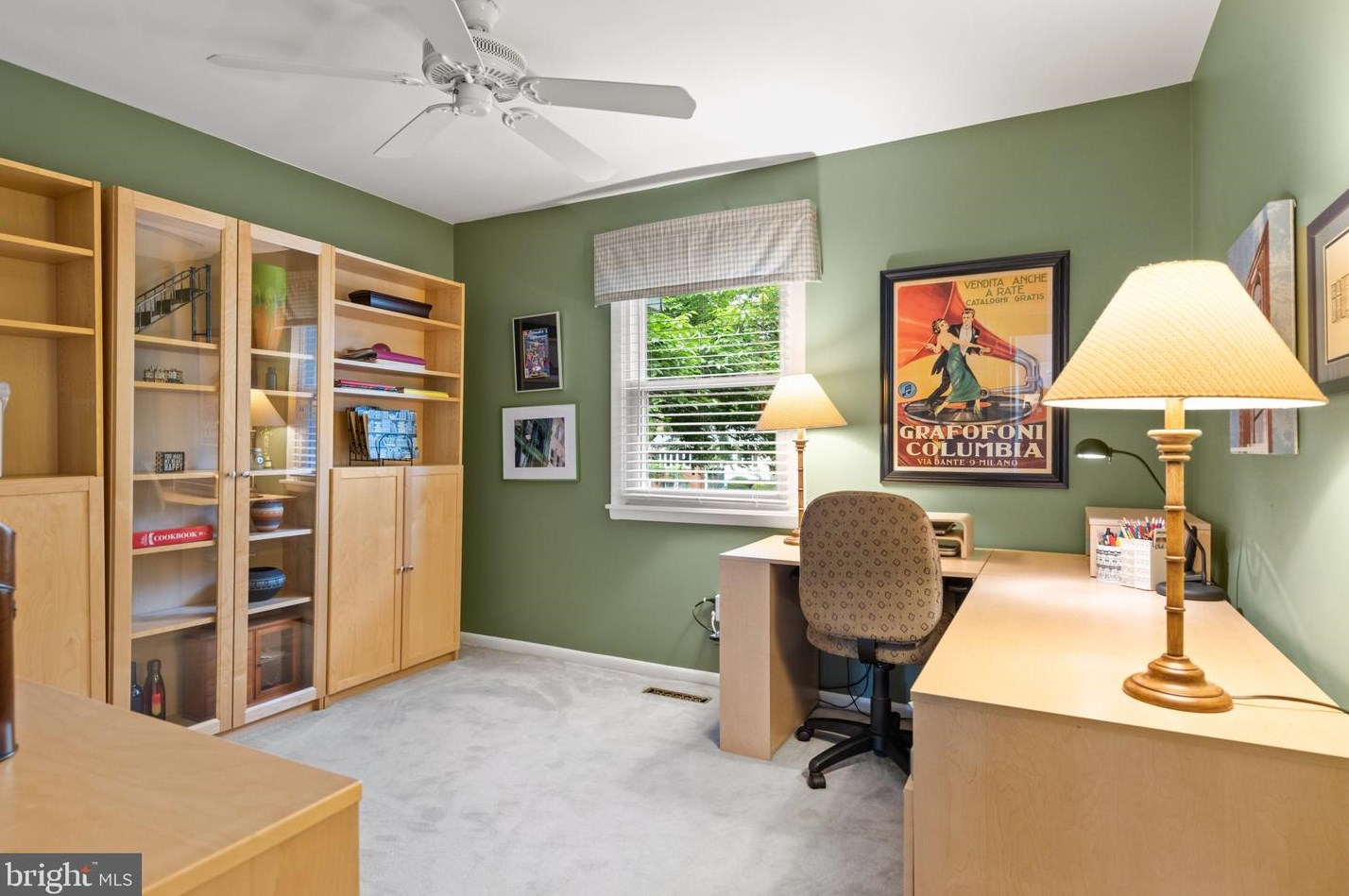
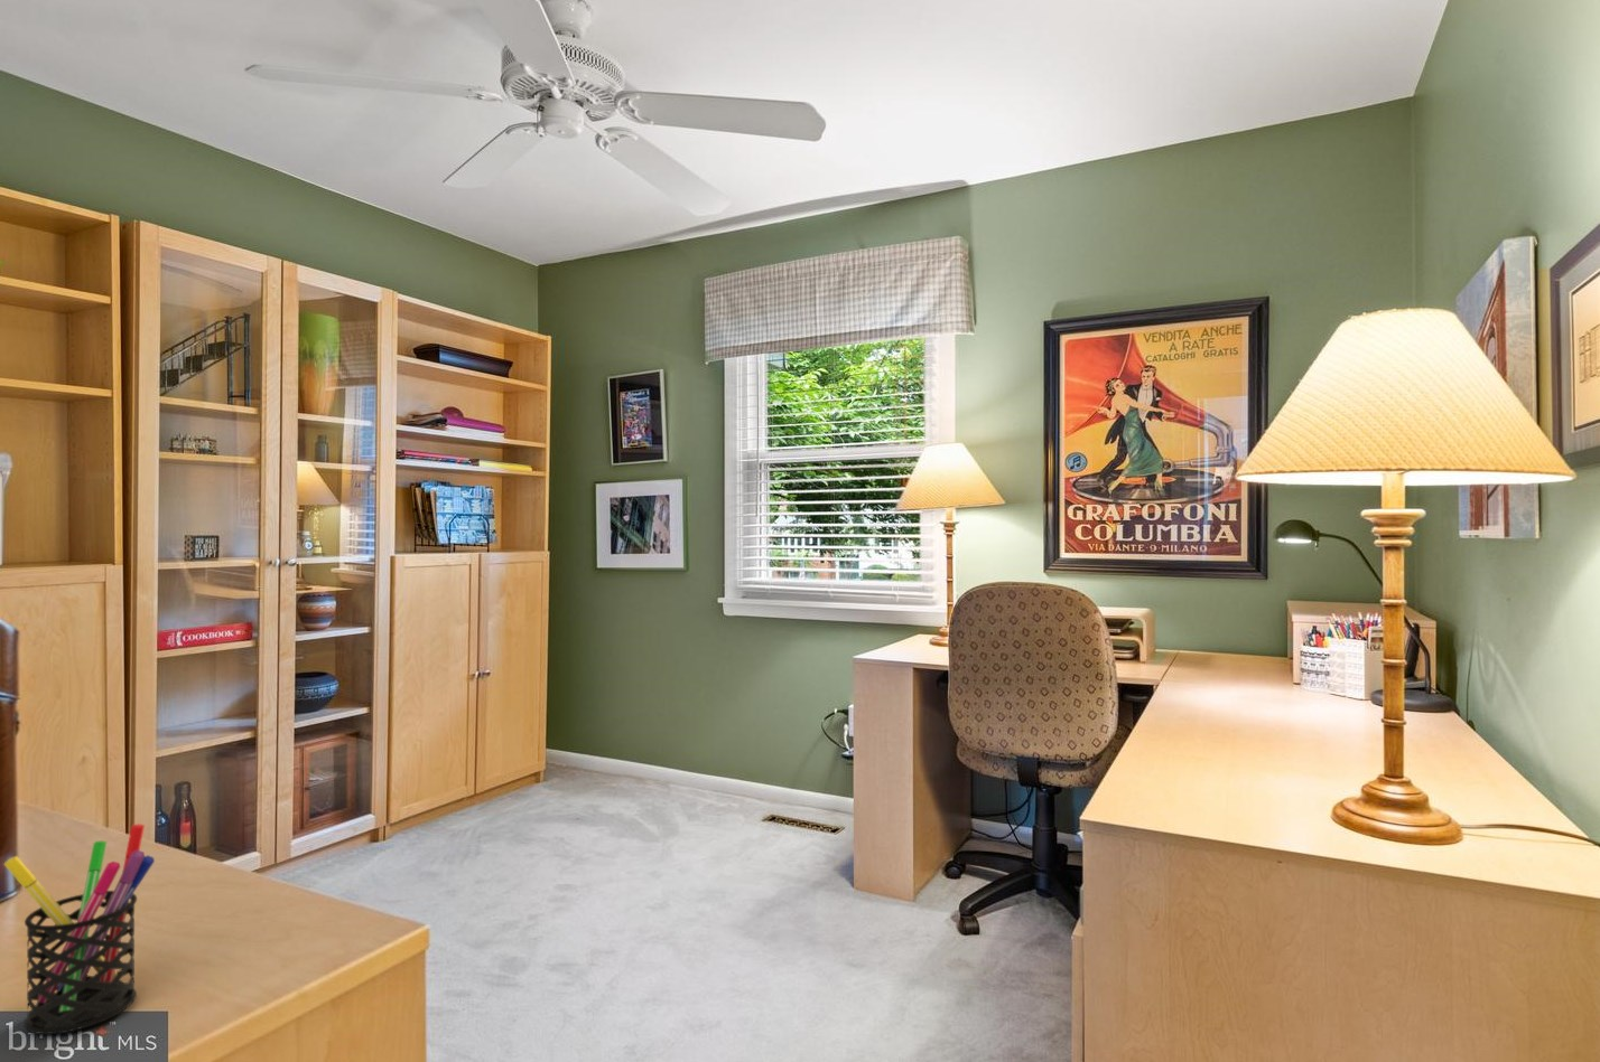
+ pen holder [2,823,155,1035]
